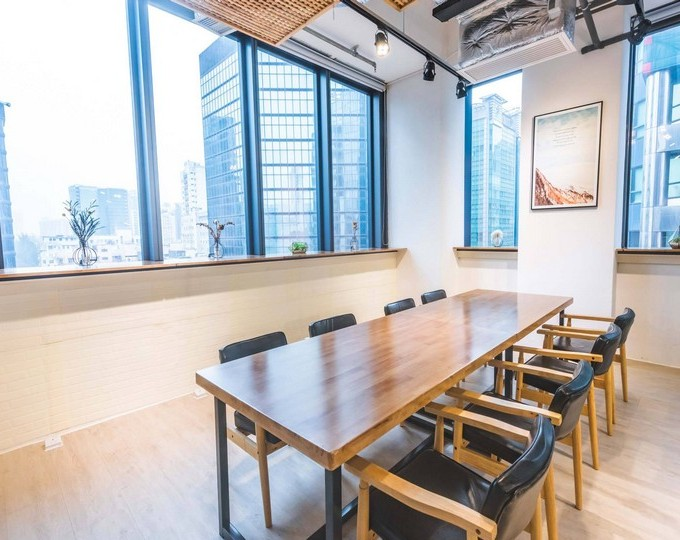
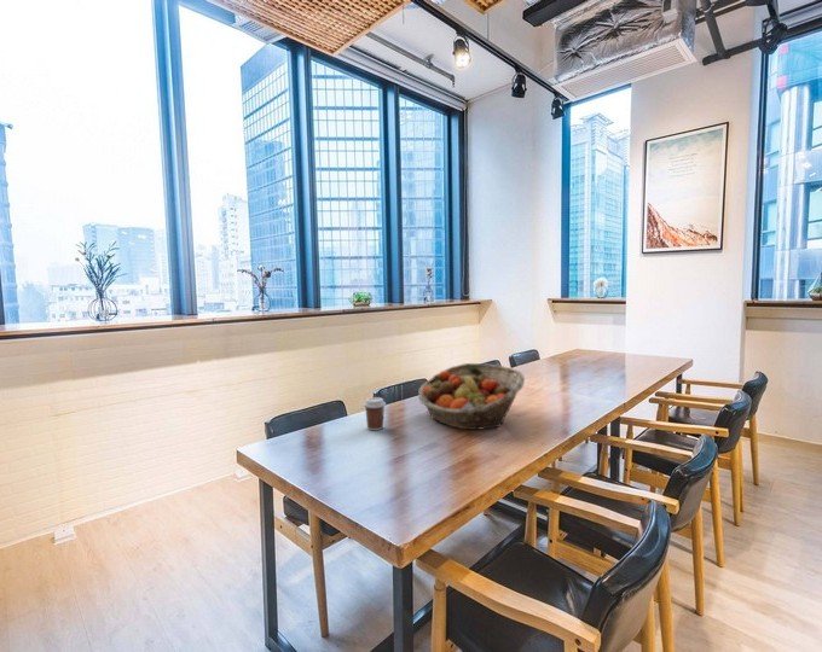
+ coffee cup [363,396,387,431]
+ fruit basket [417,362,526,431]
